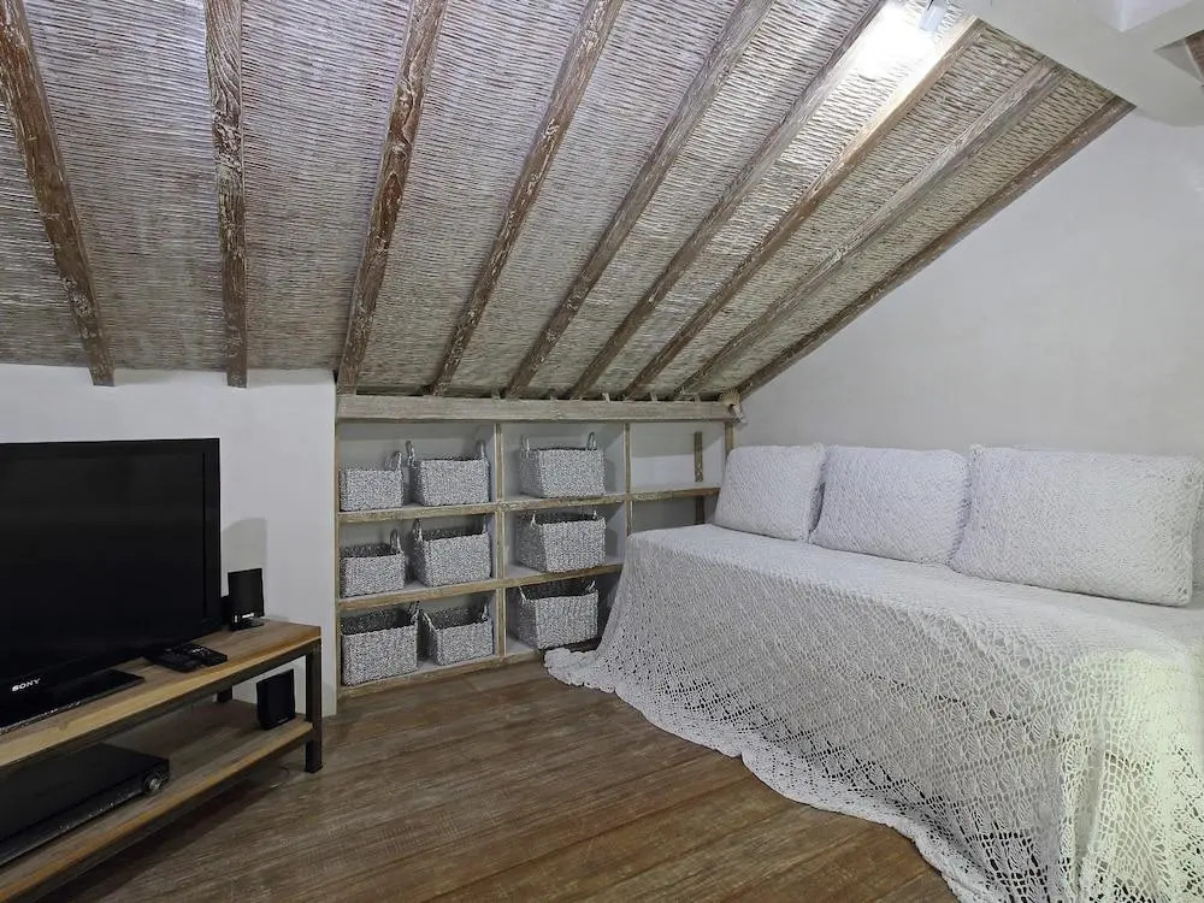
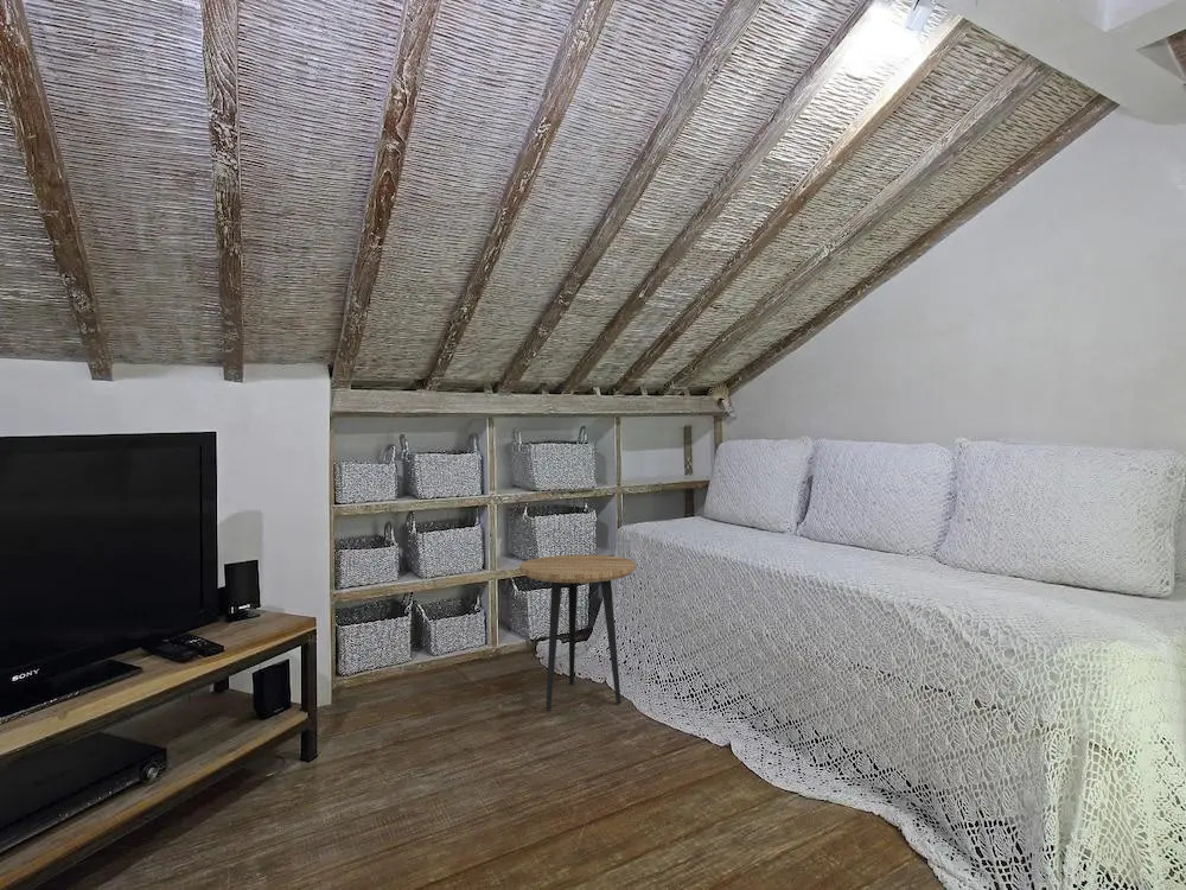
+ side table [518,554,637,712]
